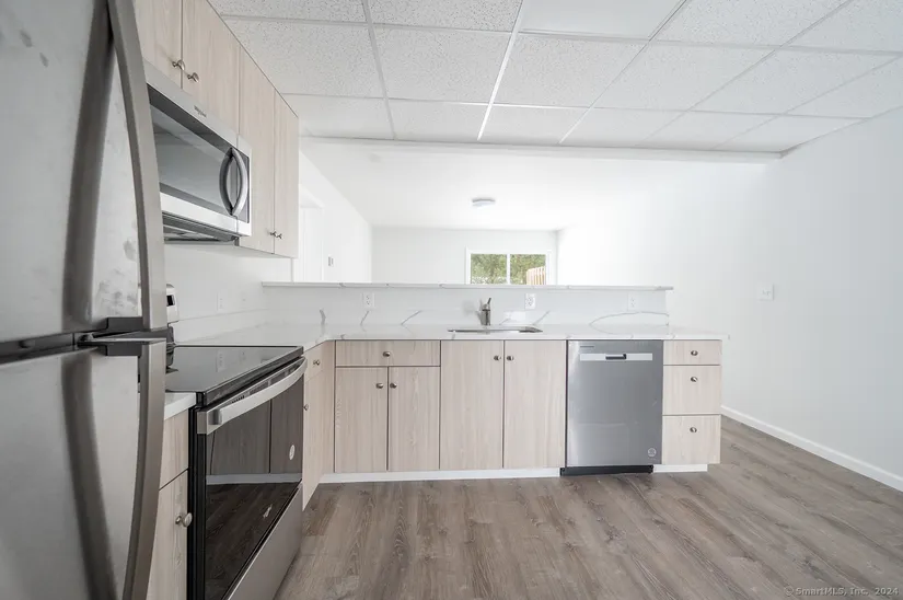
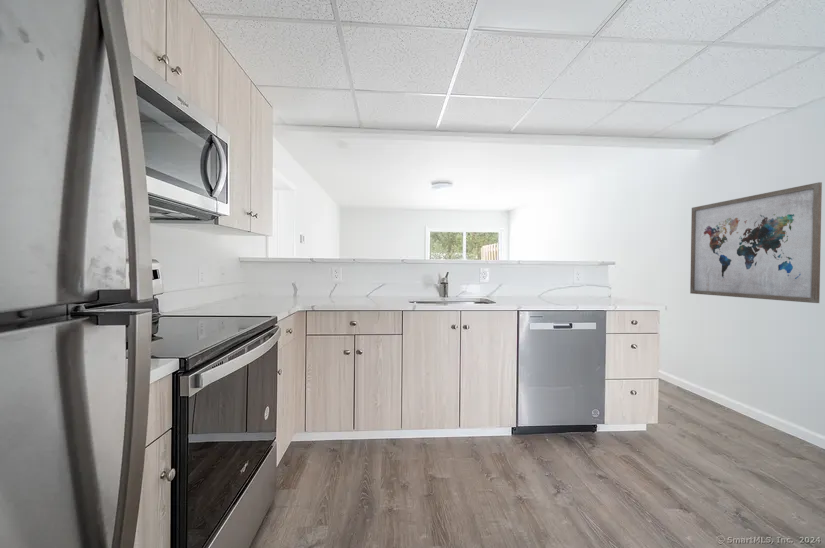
+ wall art [689,181,823,304]
